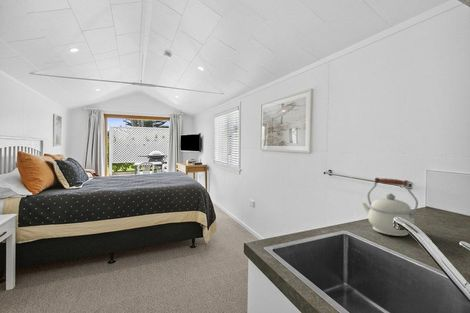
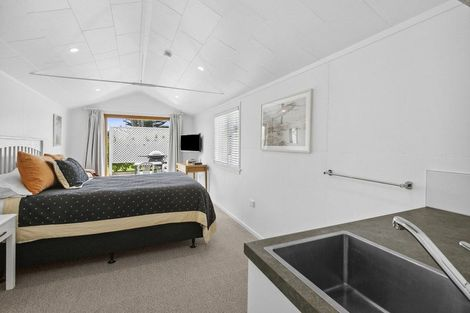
- kettle [361,177,419,237]
